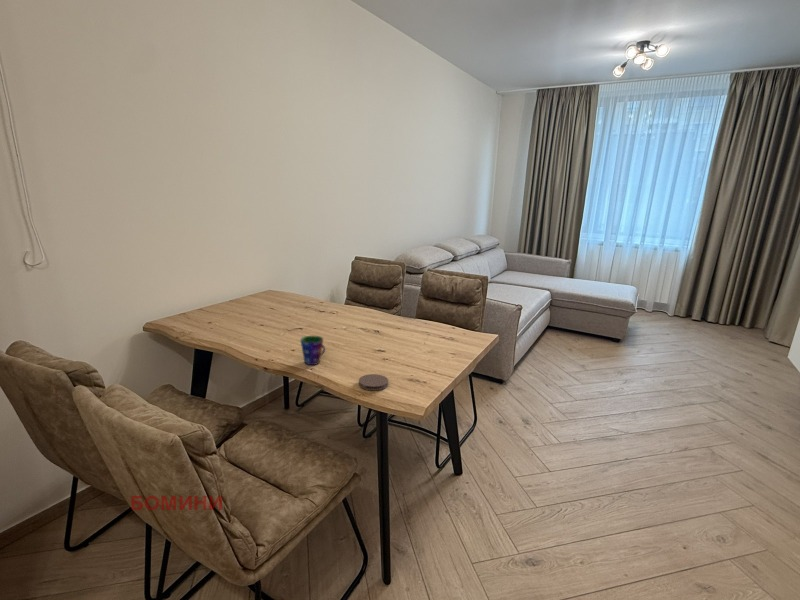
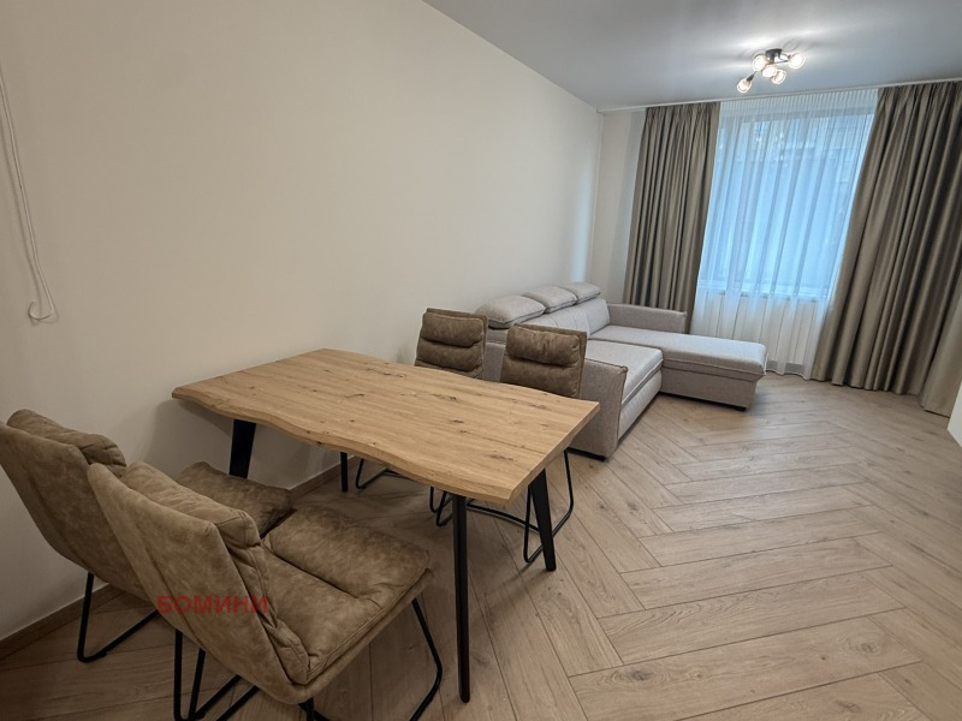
- cup [299,335,326,366]
- coaster [358,373,389,391]
